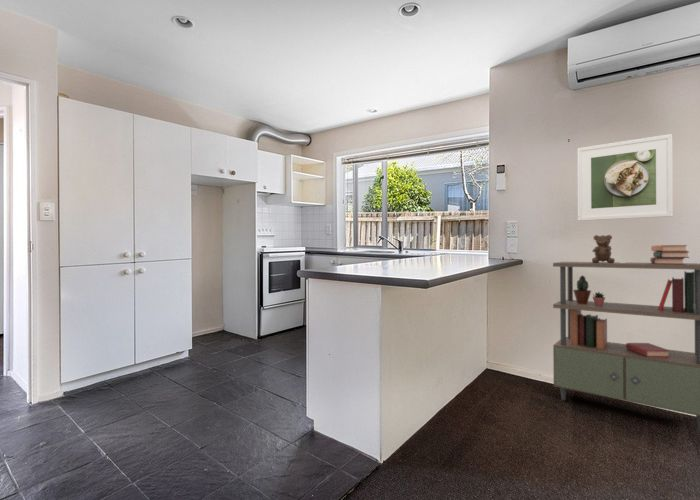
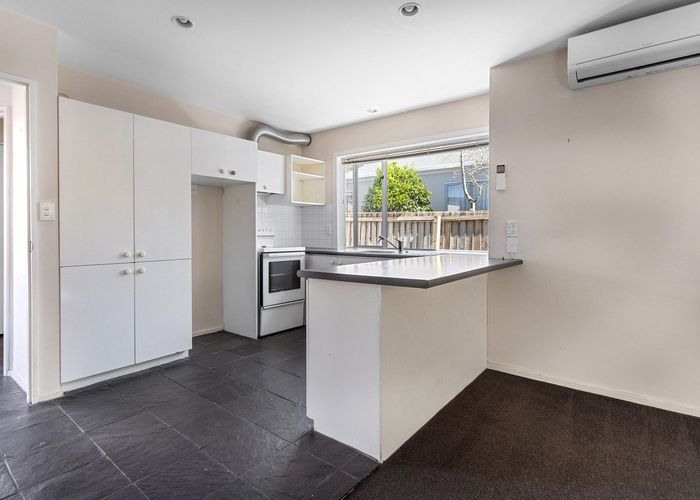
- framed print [577,133,674,222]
- shelving unit [552,234,700,433]
